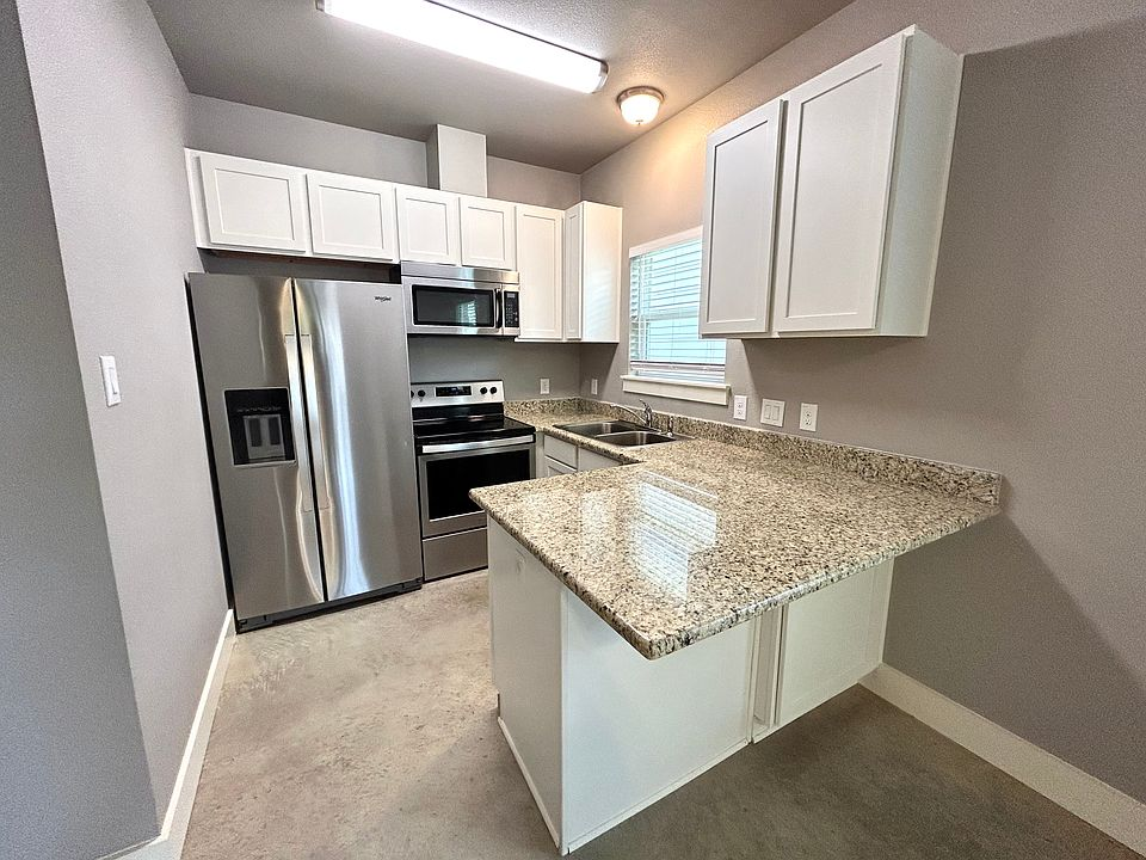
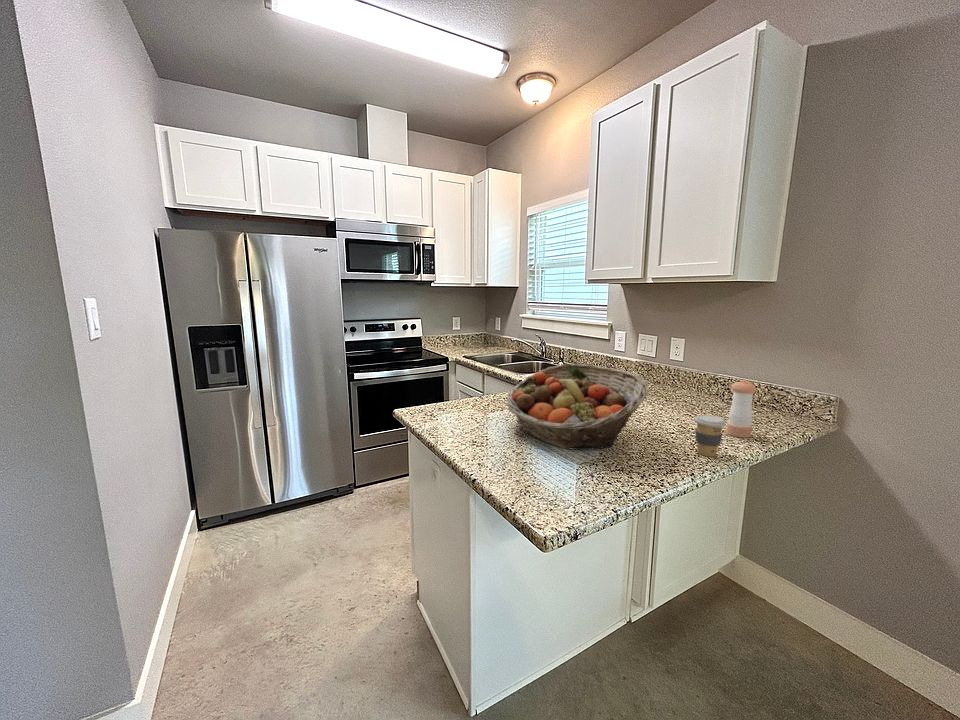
+ pepper shaker [725,379,757,439]
+ fruit basket [506,363,649,451]
+ coffee cup [693,414,727,457]
